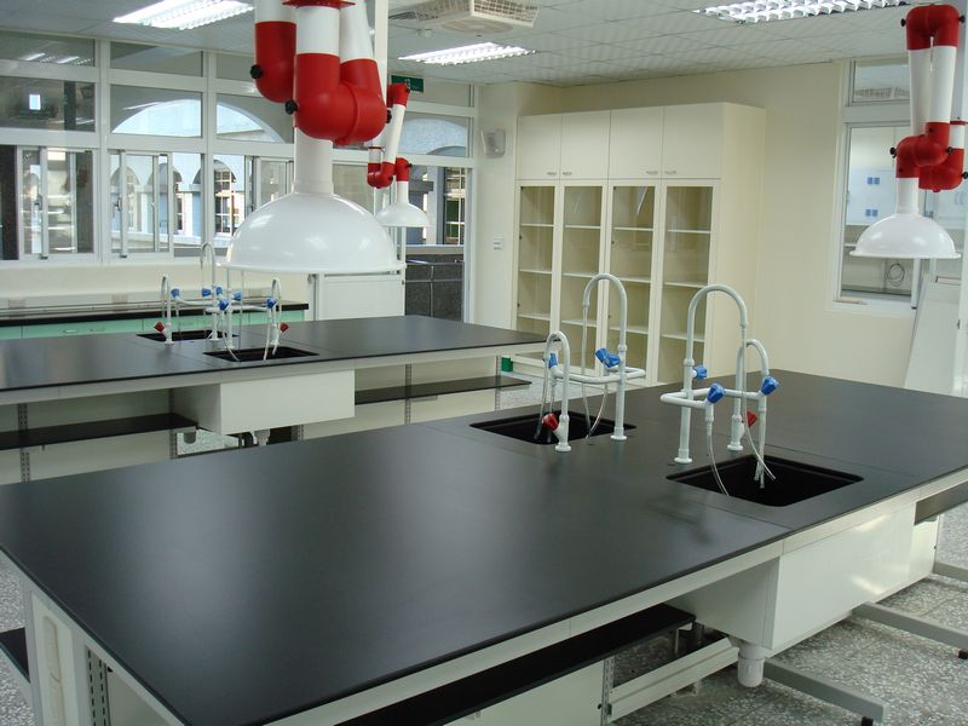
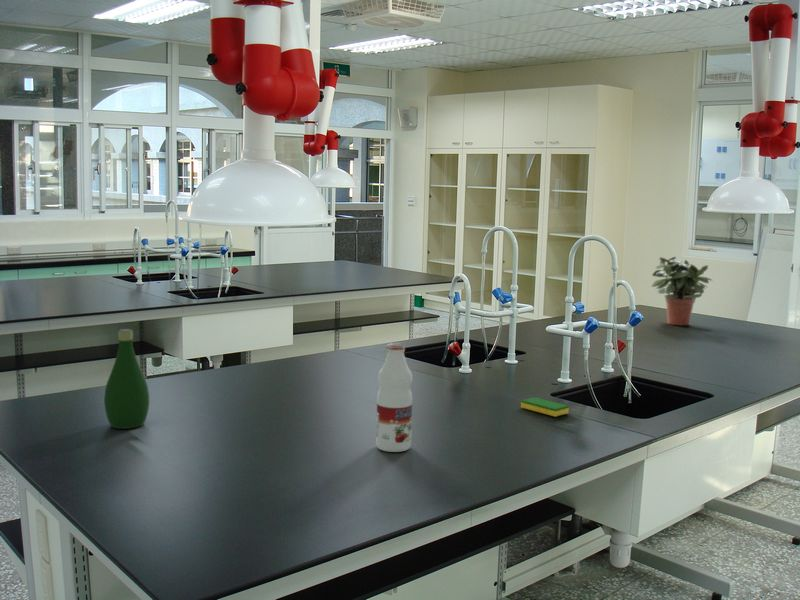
+ beverage bottle [375,342,413,453]
+ potted plant [650,256,713,327]
+ bottle [103,328,150,430]
+ dish sponge [520,396,570,418]
